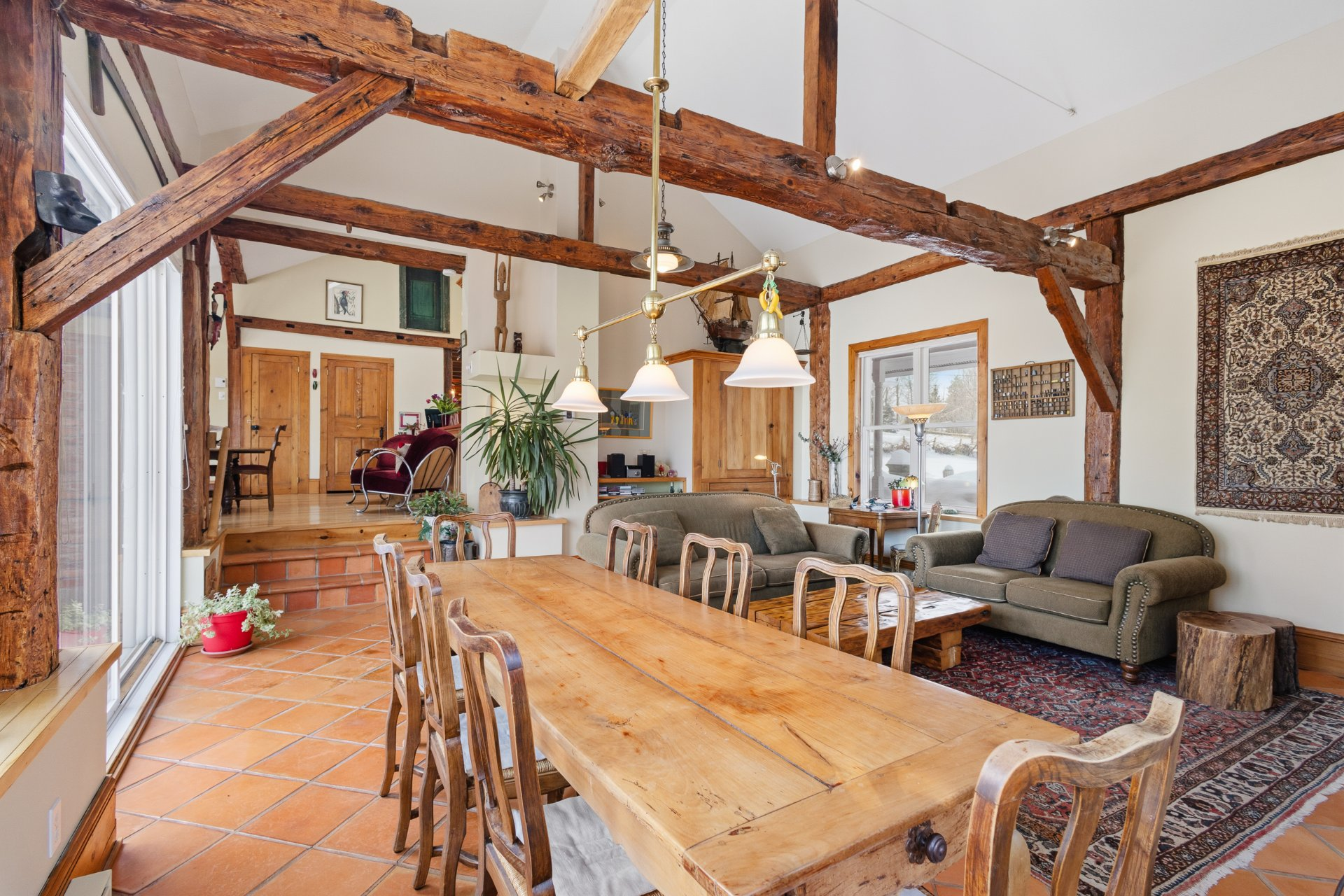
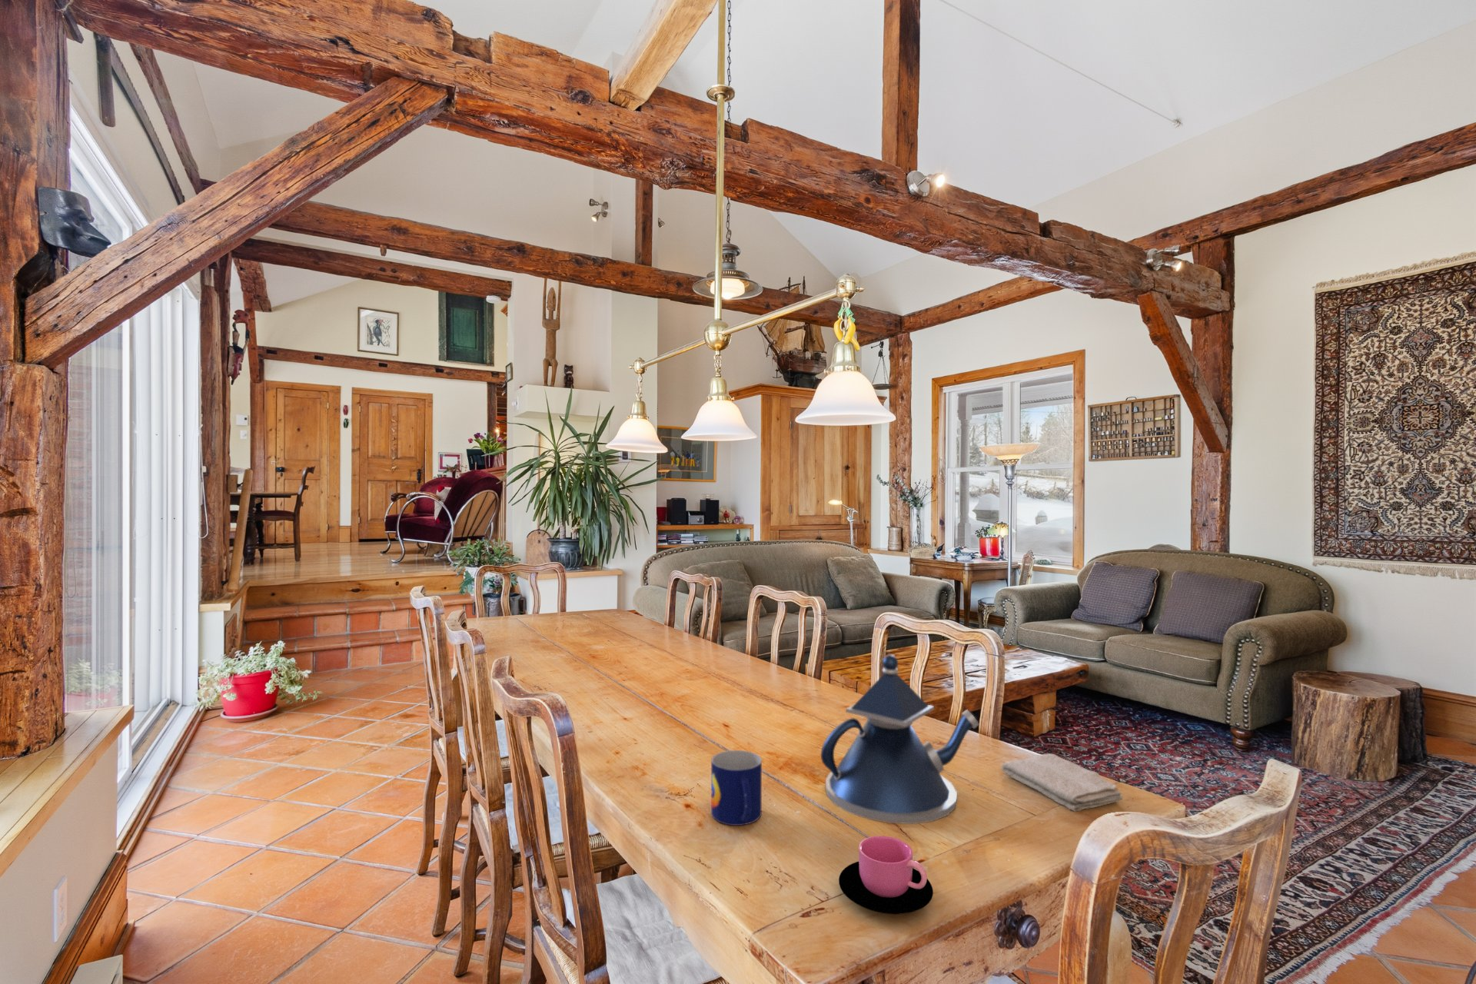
+ cup [838,835,935,915]
+ teapot [820,655,981,825]
+ washcloth [1000,752,1123,813]
+ mug [711,749,762,826]
